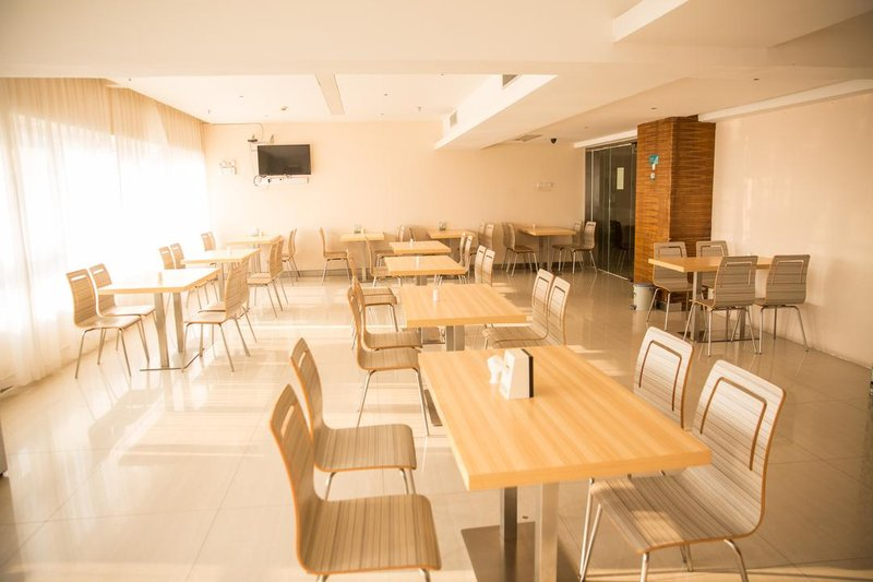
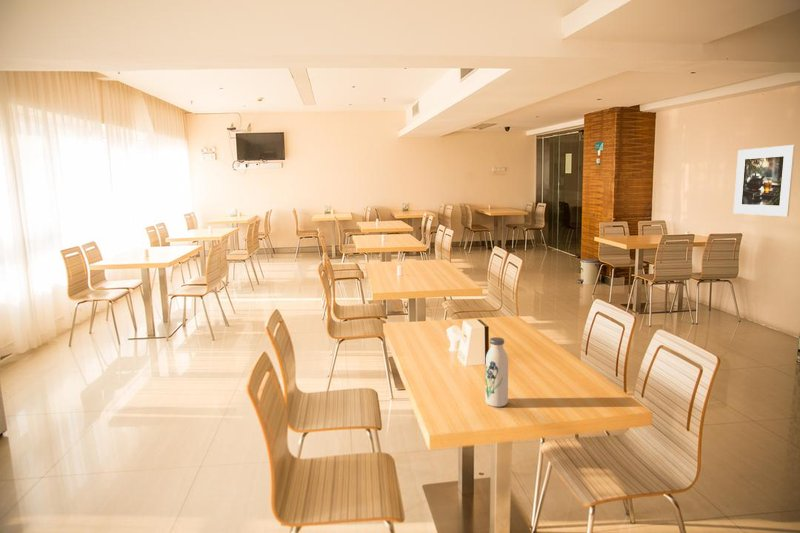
+ water bottle [484,336,509,408]
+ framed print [733,144,796,217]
